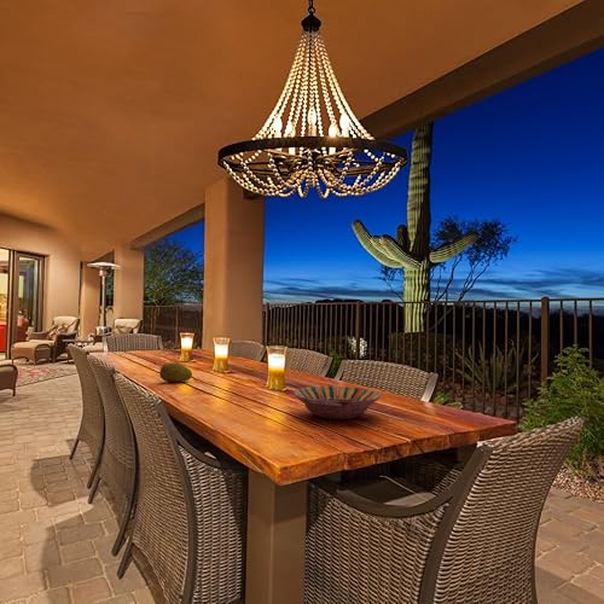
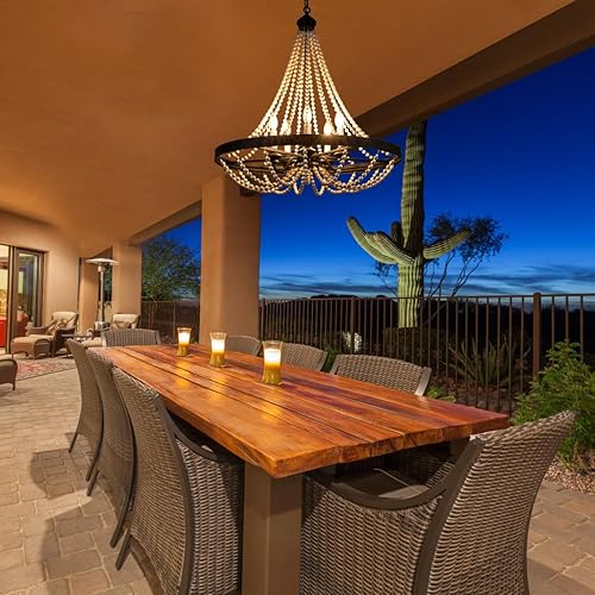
- serving bowl [292,385,382,420]
- fruit [158,361,193,384]
